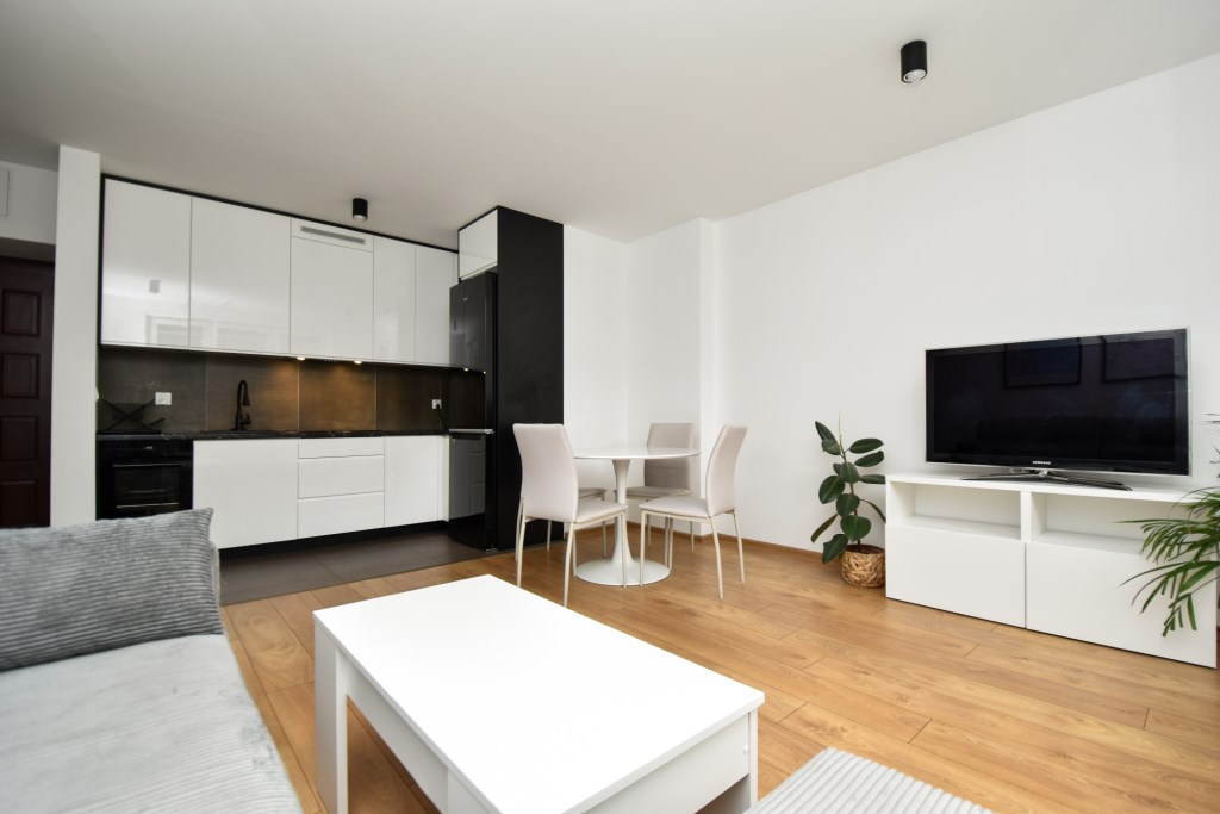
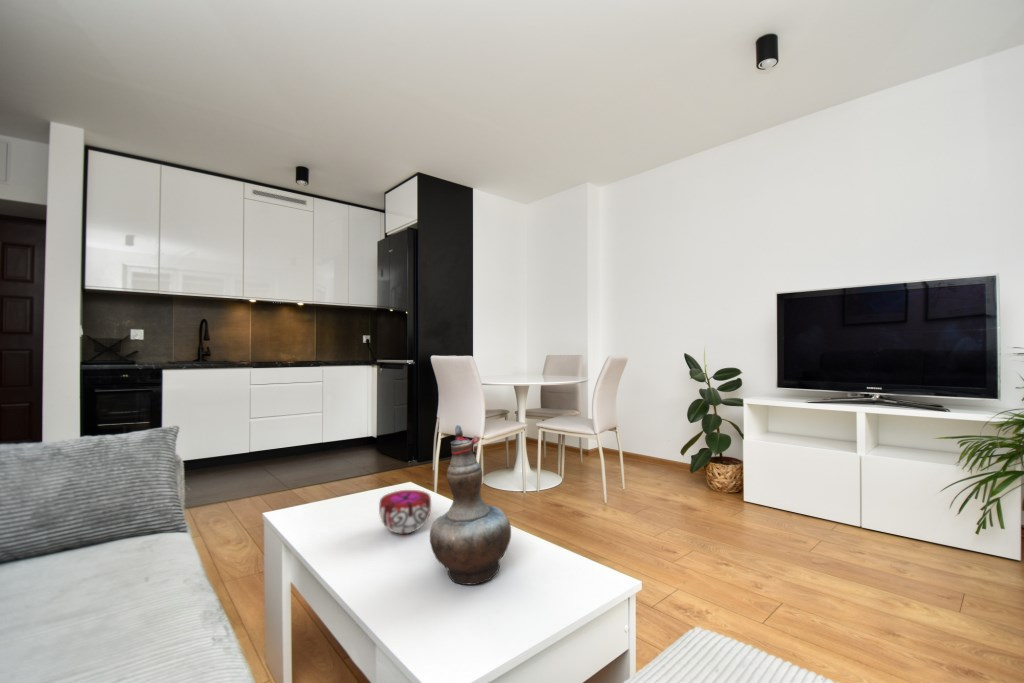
+ decorative bowl [378,489,432,535]
+ decorative vase [429,424,512,586]
